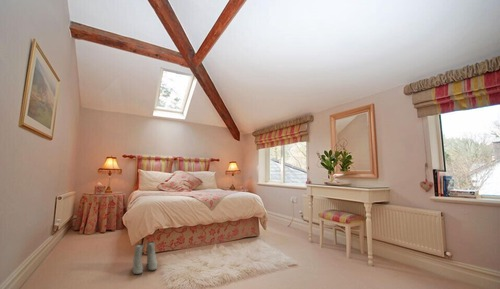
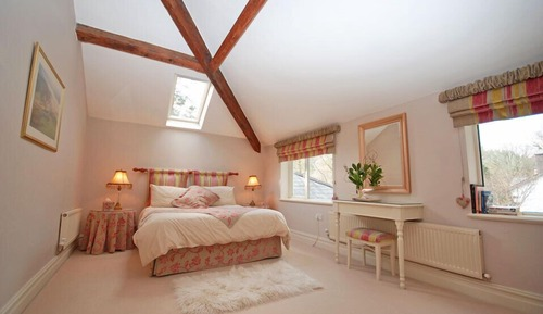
- boots [132,241,158,275]
